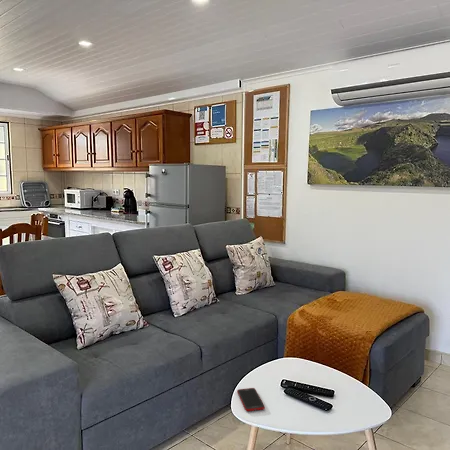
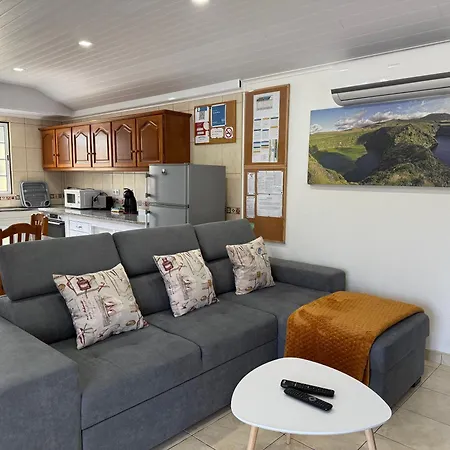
- cell phone [236,387,266,412]
